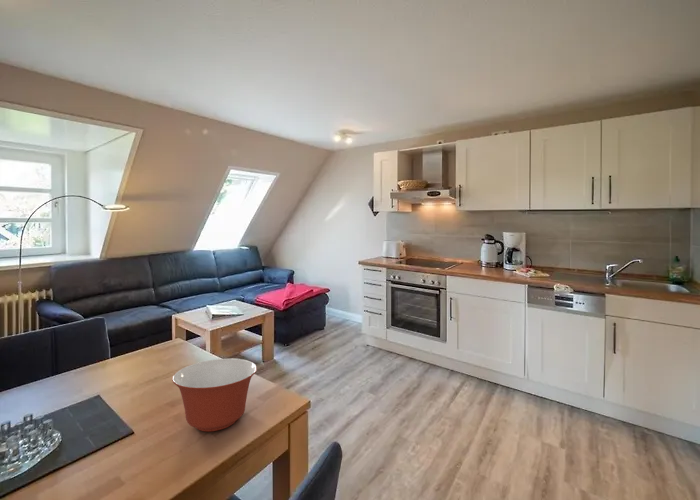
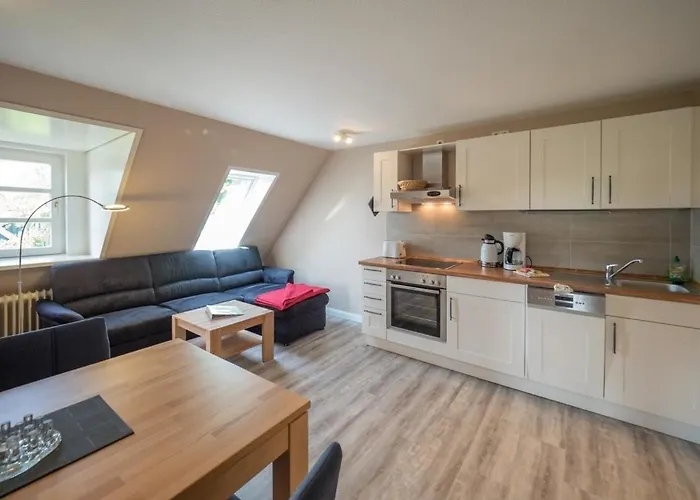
- mixing bowl [171,358,258,432]
